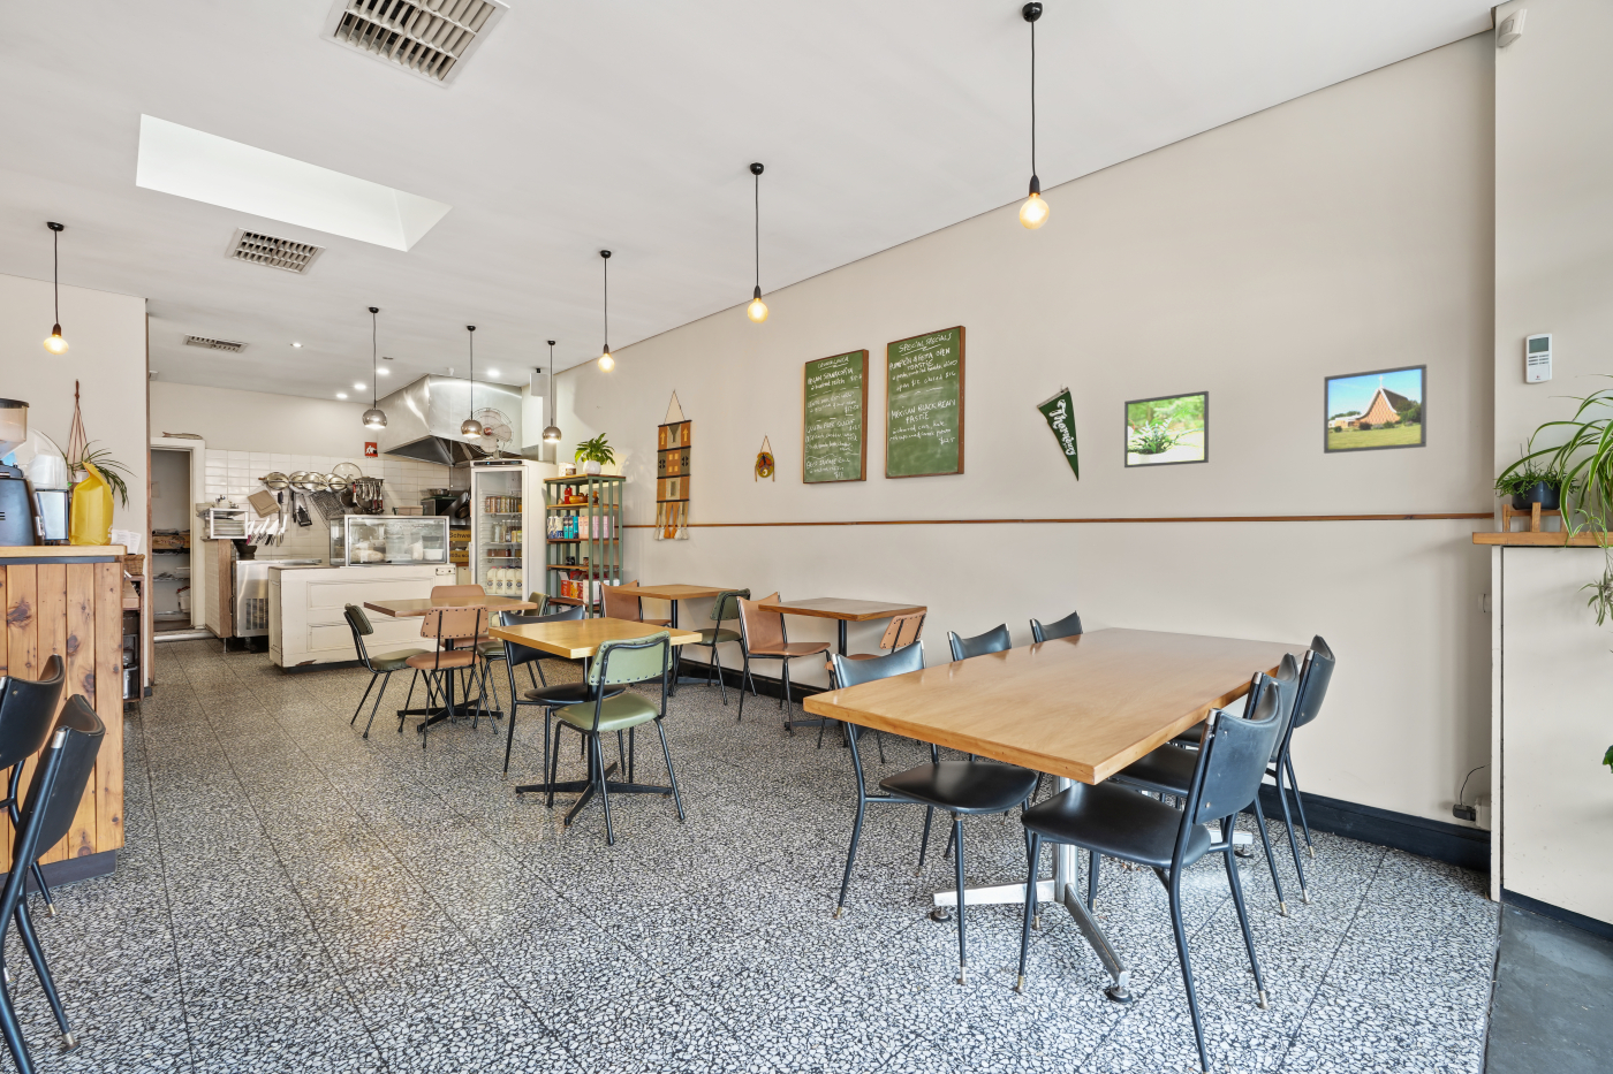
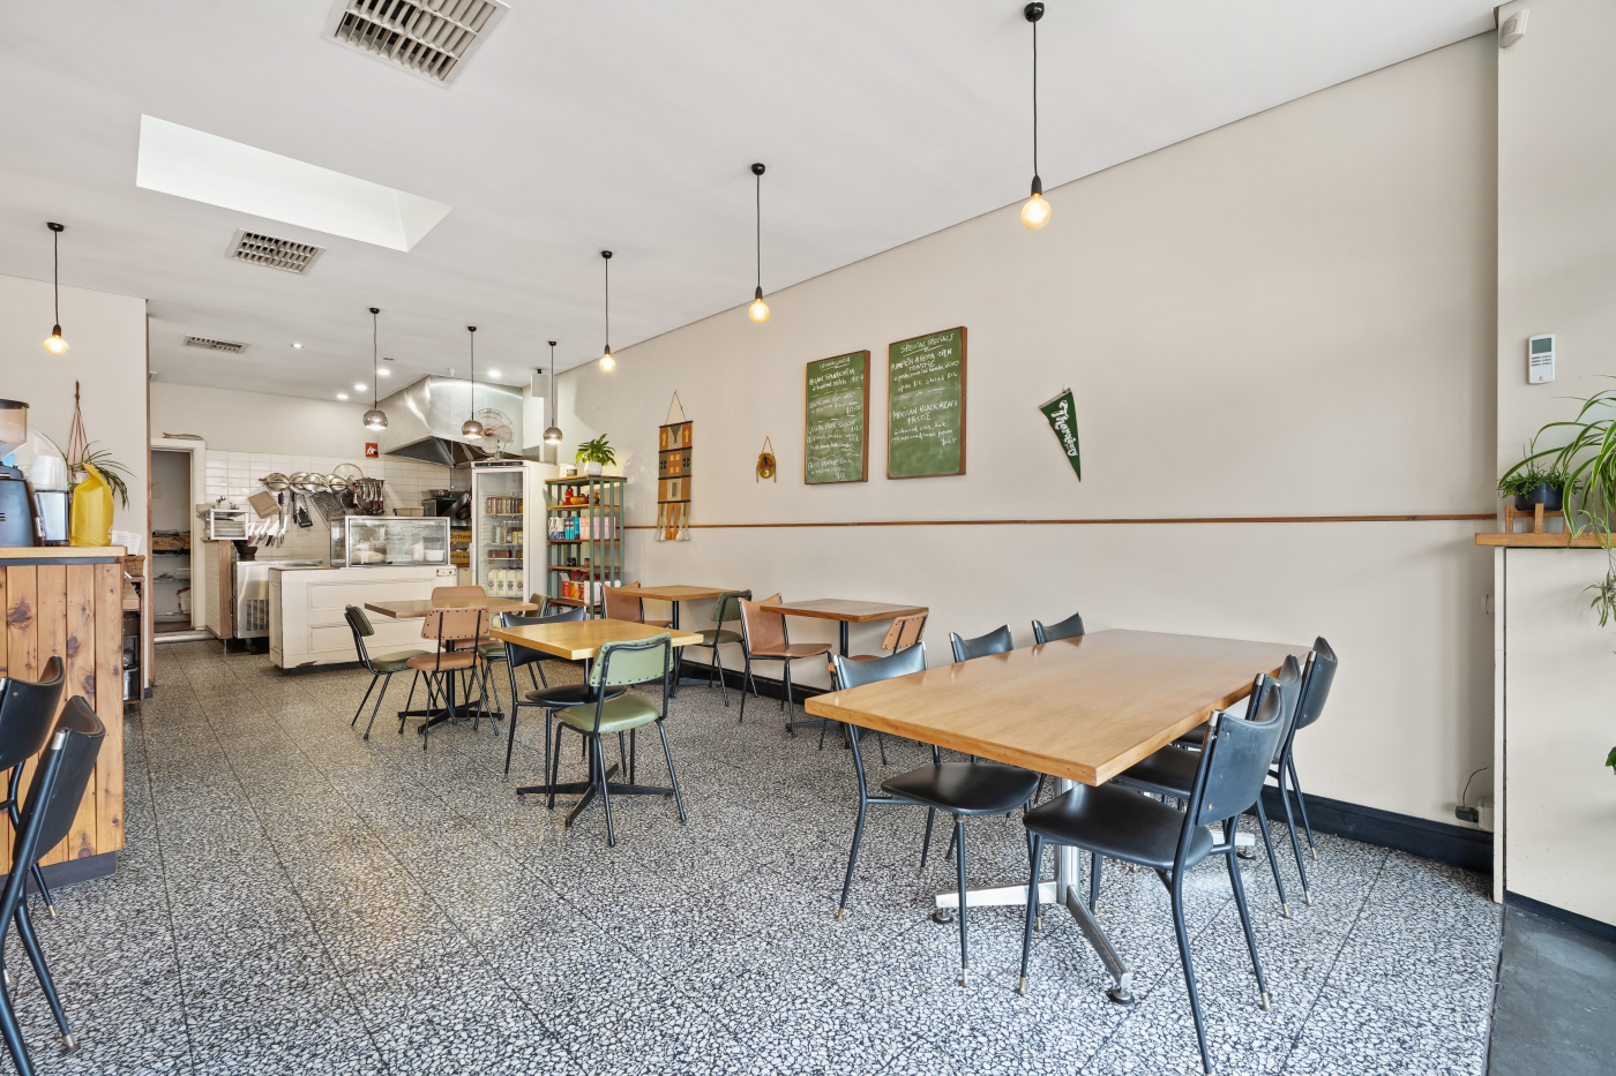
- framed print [1323,363,1428,454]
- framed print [1124,391,1210,469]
